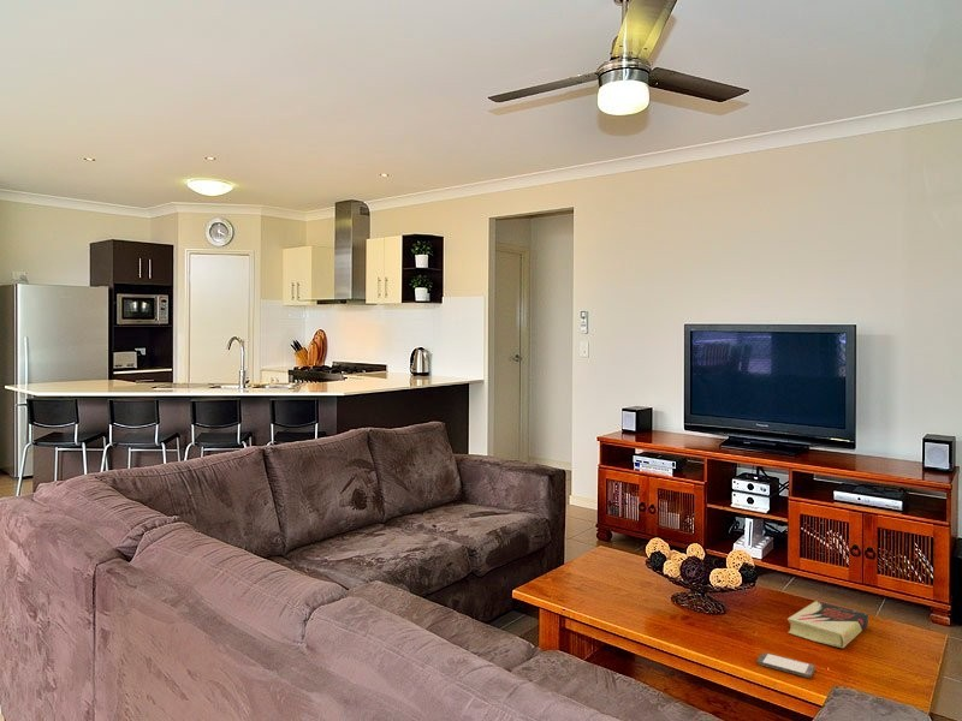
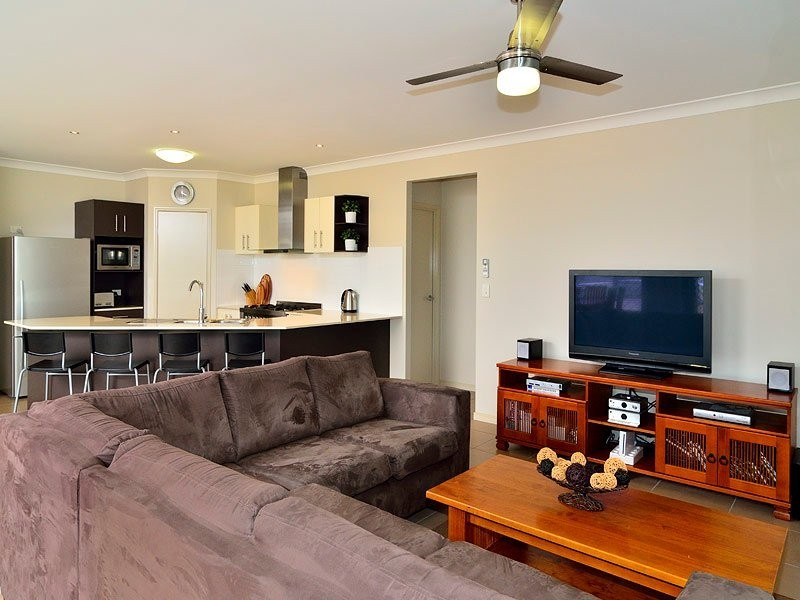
- smartphone [755,651,816,679]
- book [786,600,869,649]
